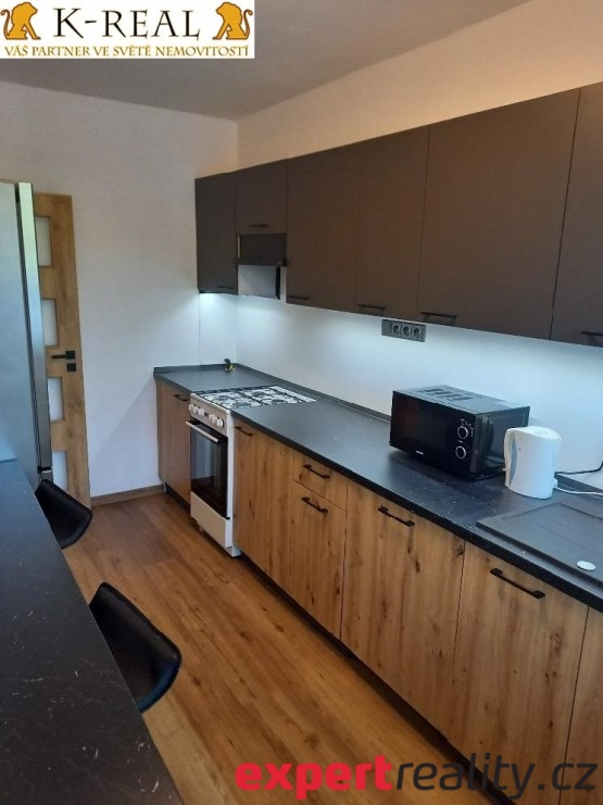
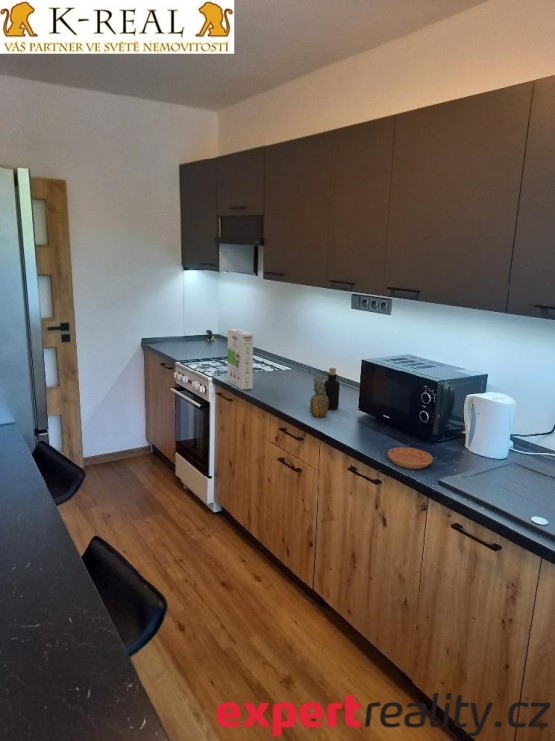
+ bottle [323,367,341,411]
+ cereal box [226,328,254,391]
+ fruit [309,373,329,418]
+ saucer [387,446,434,470]
